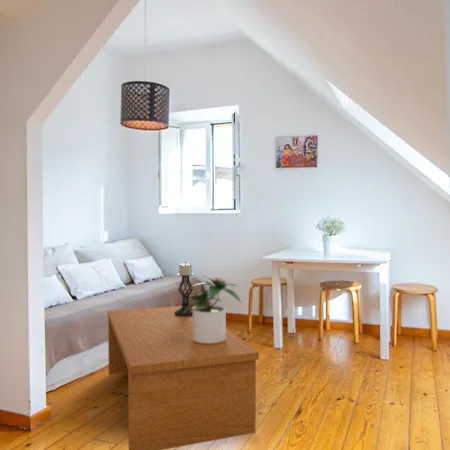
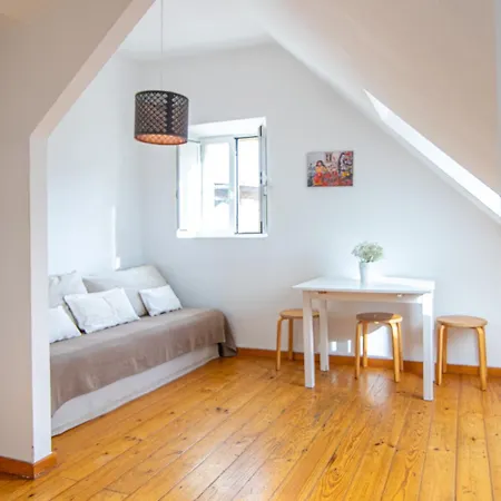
- potted plant [183,274,242,344]
- candle holder [174,261,196,317]
- coffee table [107,305,260,450]
